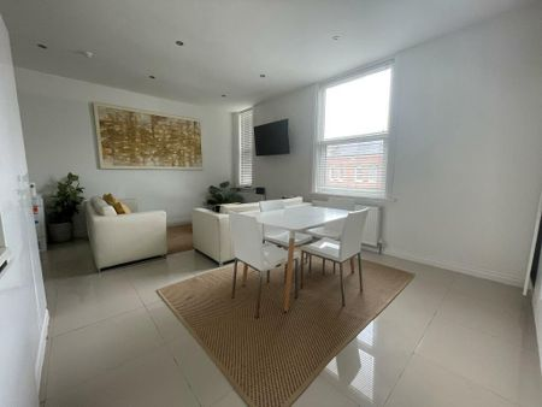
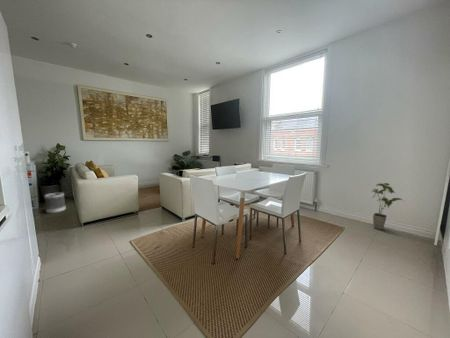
+ wastebasket [43,191,67,214]
+ house plant [371,182,405,231]
